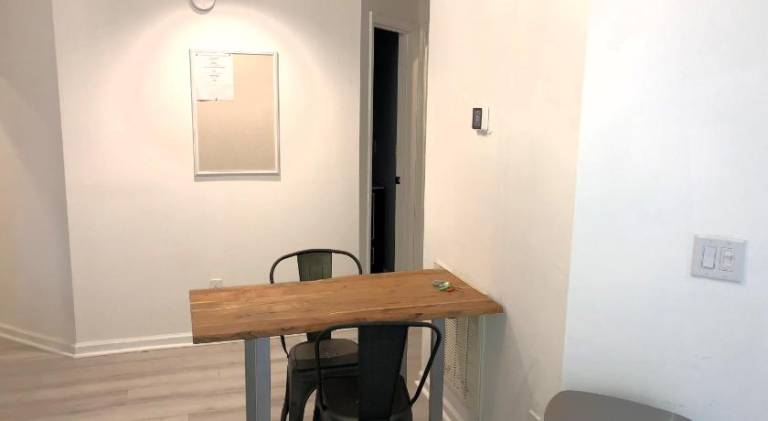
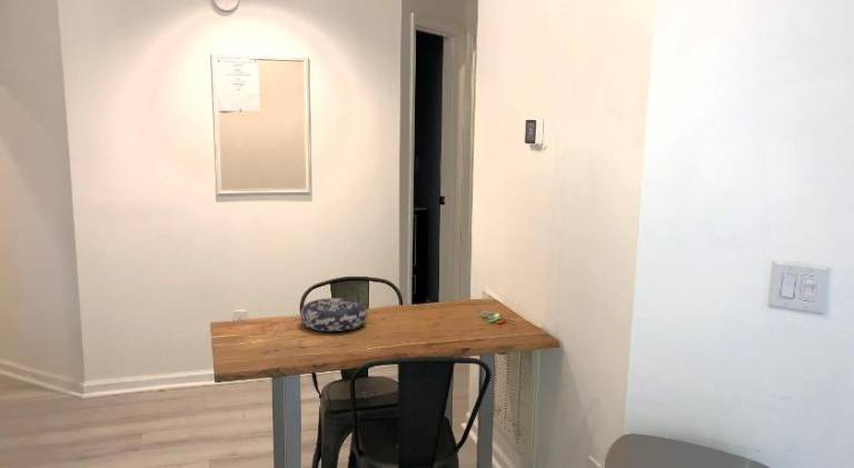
+ decorative bowl [299,297,368,332]
